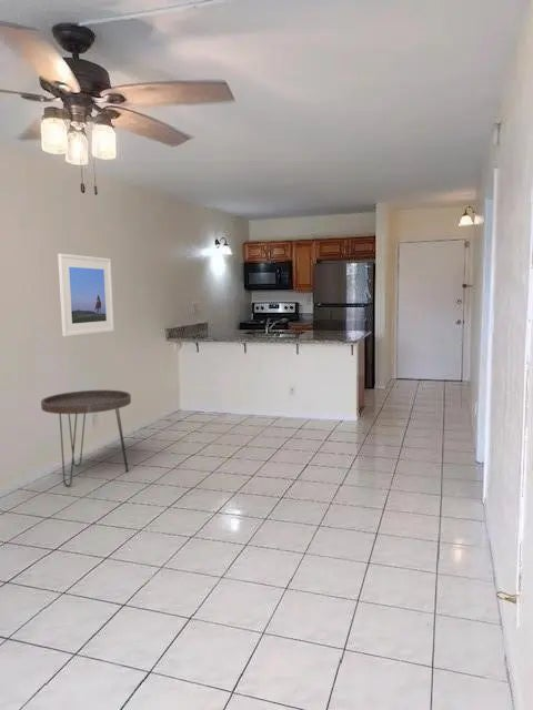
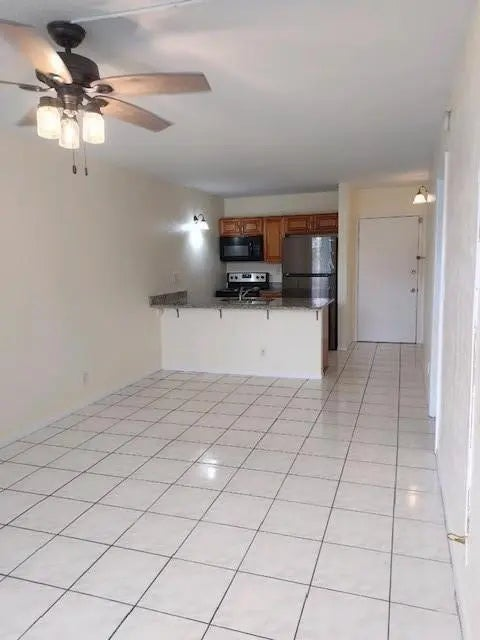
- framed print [57,253,115,337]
- side table [40,389,132,487]
